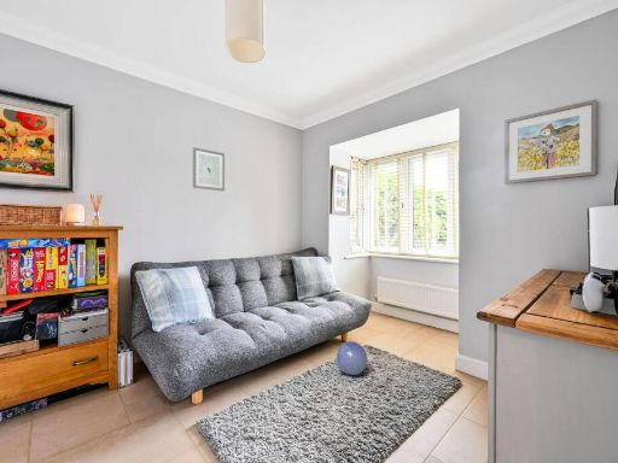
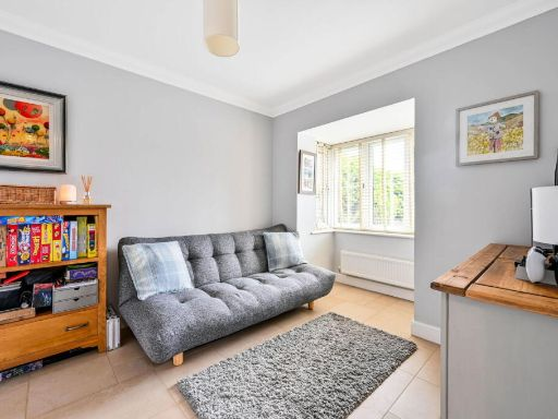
- ball [336,340,368,376]
- wall art [192,146,226,192]
